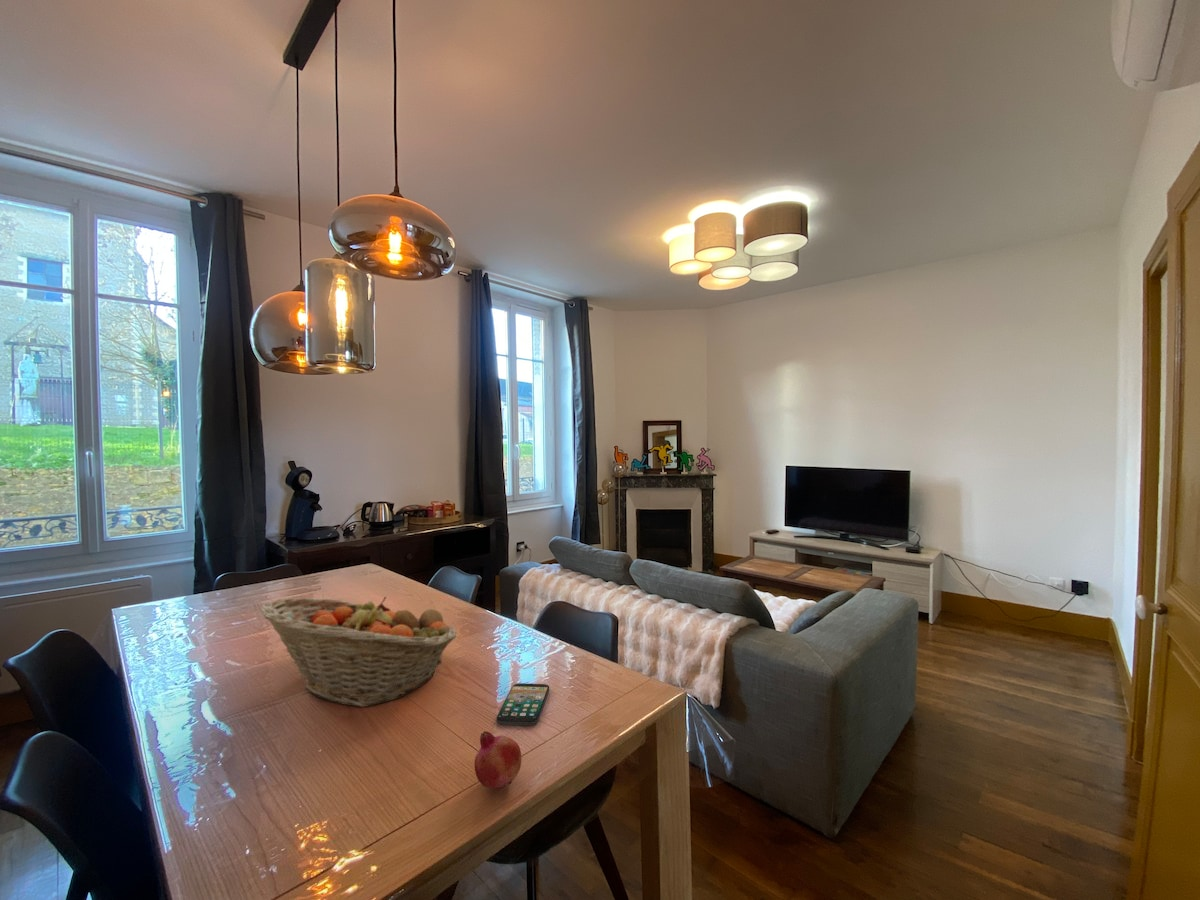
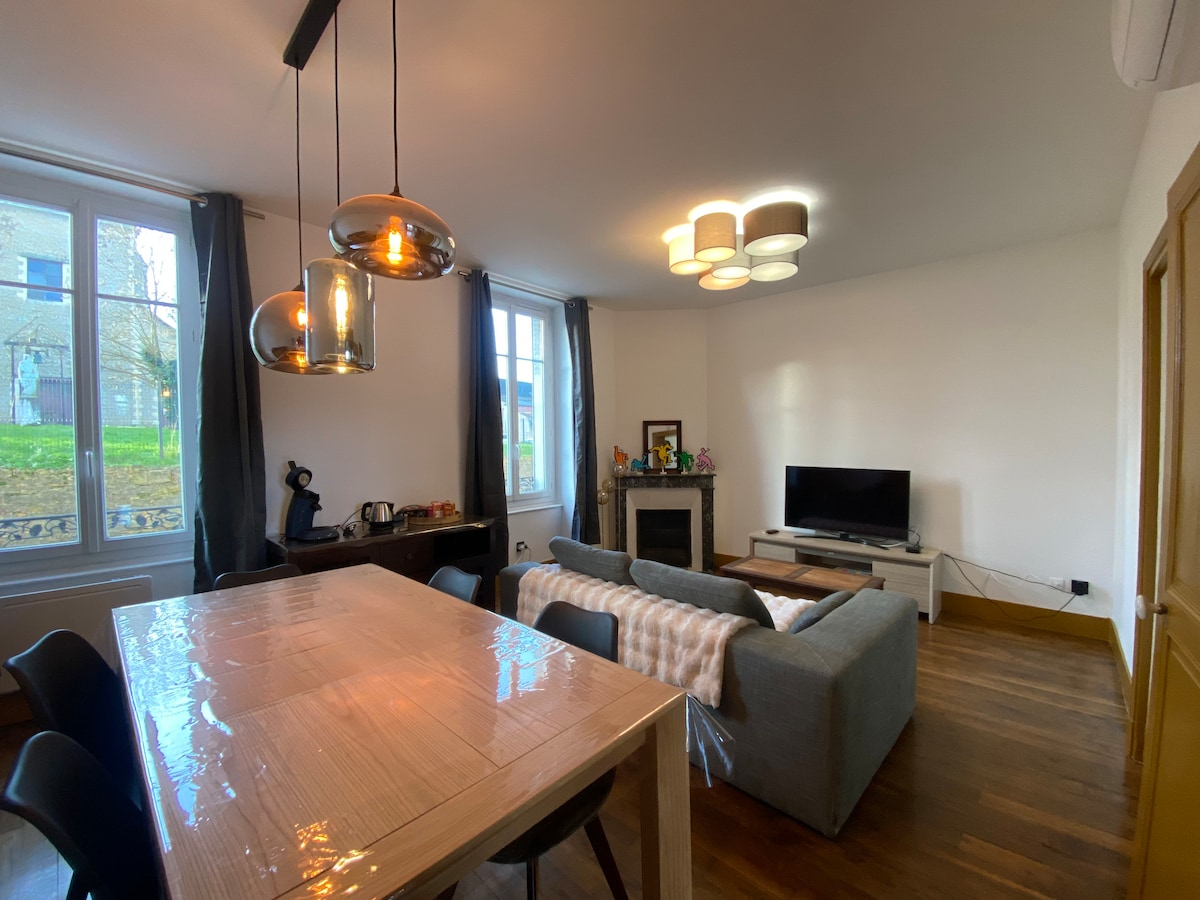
- fruit [474,730,522,789]
- fruit basket [260,596,458,708]
- smartphone [496,682,550,726]
